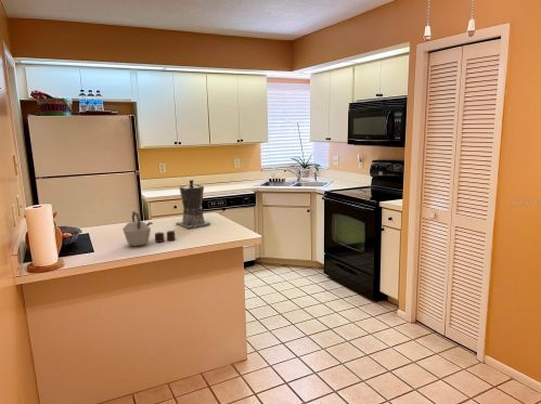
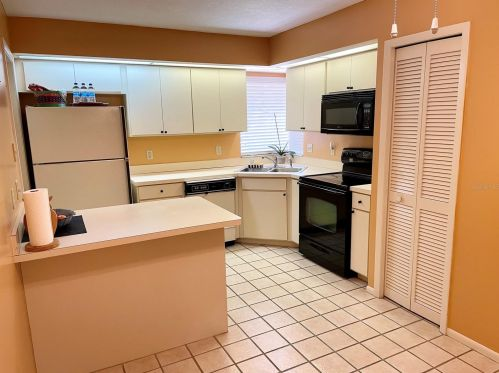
- coffee maker [175,179,211,230]
- kettle [121,210,177,248]
